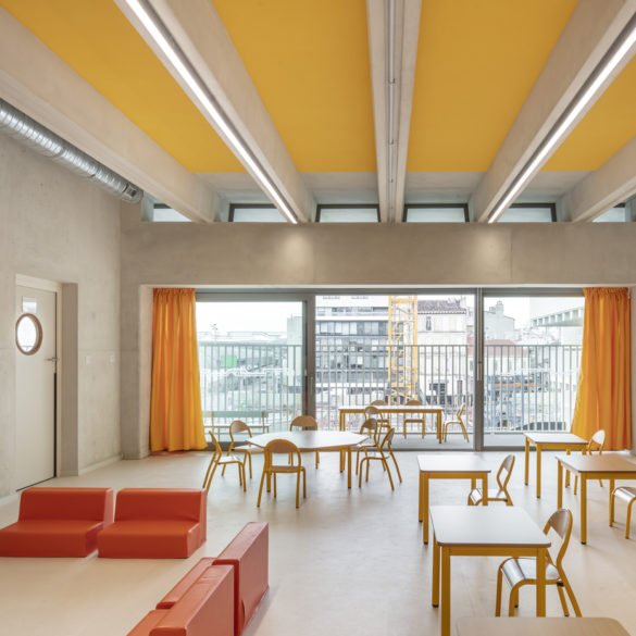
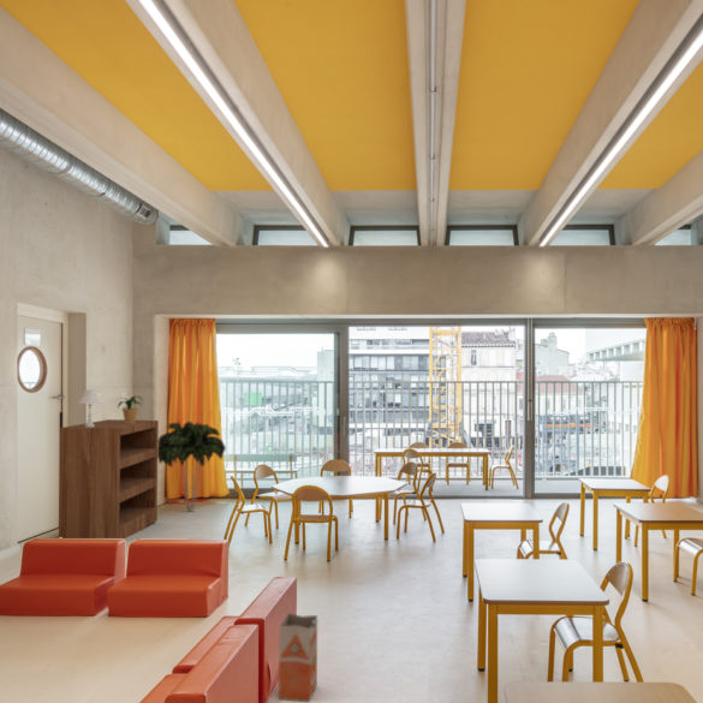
+ bookshelf [58,418,160,540]
+ potted plant [114,395,144,423]
+ table lamp [77,388,103,428]
+ waste bin [278,612,320,703]
+ indoor plant [157,419,227,513]
